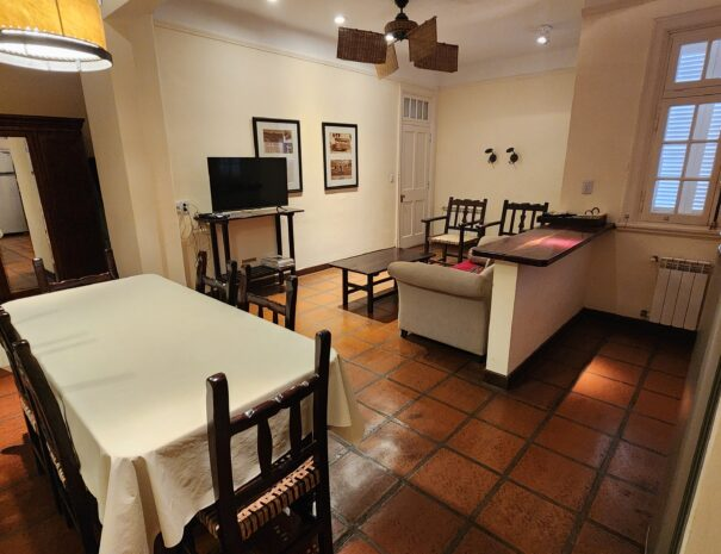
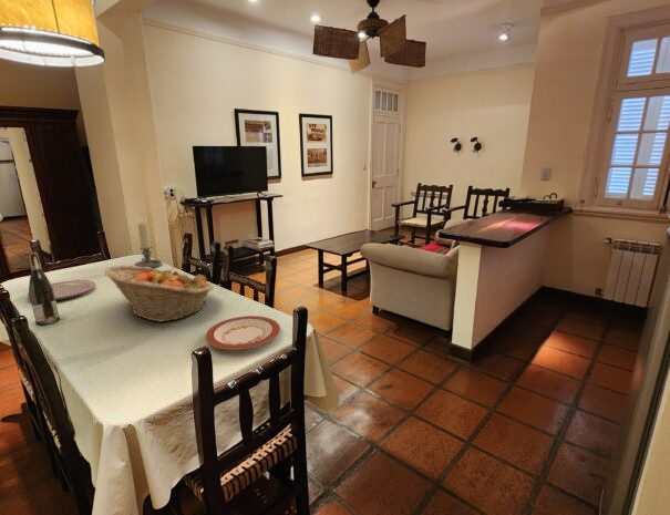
+ wine bottle [28,251,61,327]
+ plate [204,315,281,351]
+ candle holder [134,222,163,269]
+ fruit basket [103,265,215,323]
+ plate [27,279,96,301]
